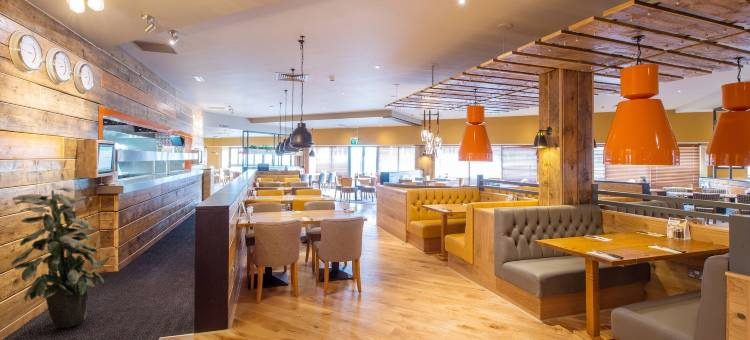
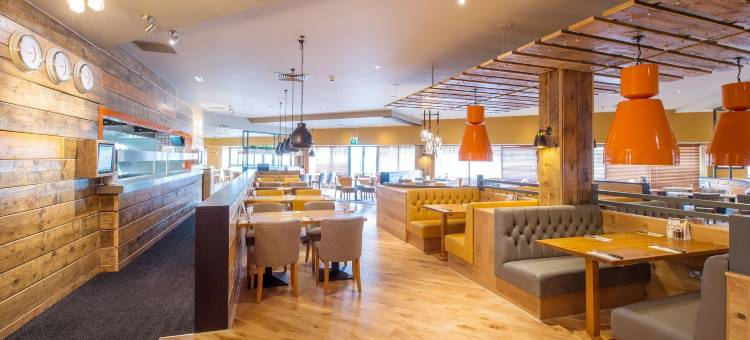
- indoor plant [10,187,111,329]
